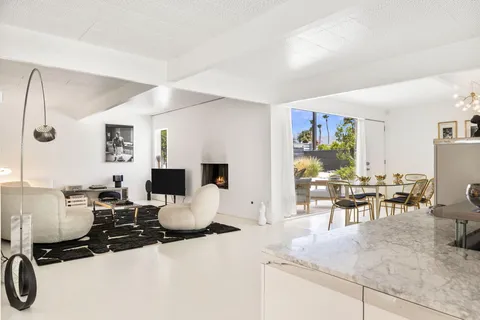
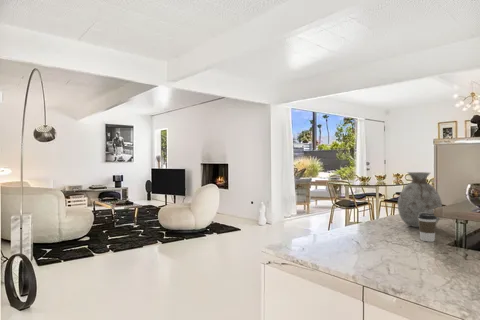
+ vase [397,171,443,228]
+ coffee cup [418,213,437,243]
